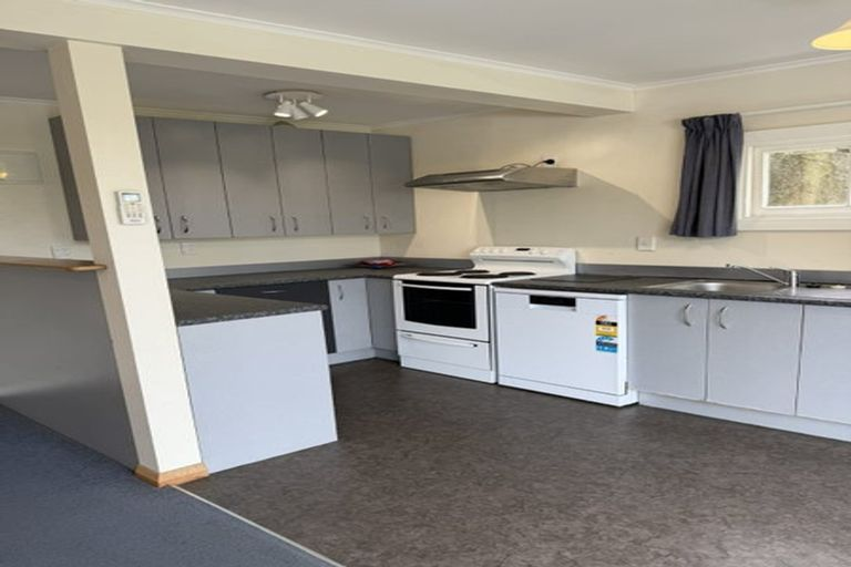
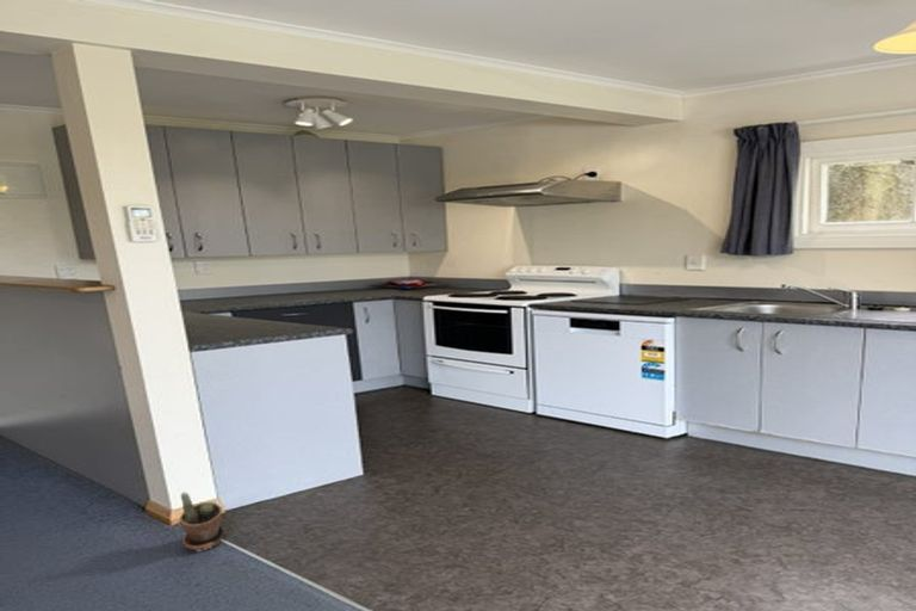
+ potted plant [179,490,224,553]
